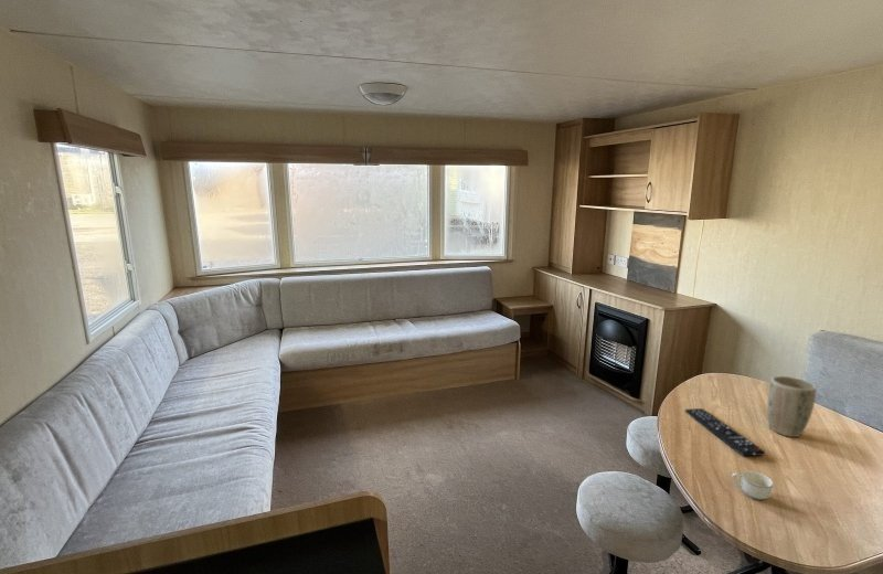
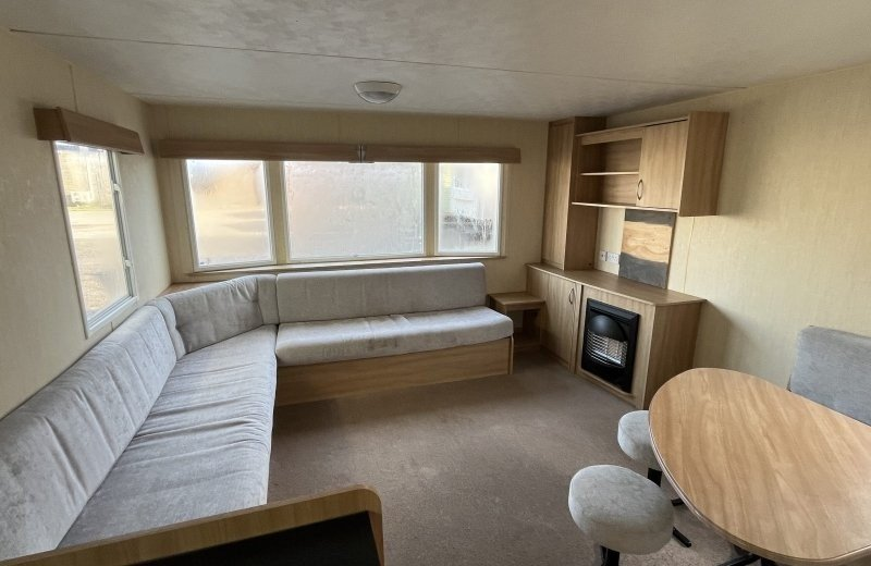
- cup [731,469,774,501]
- plant pot [766,375,818,438]
- remote control [684,407,766,457]
